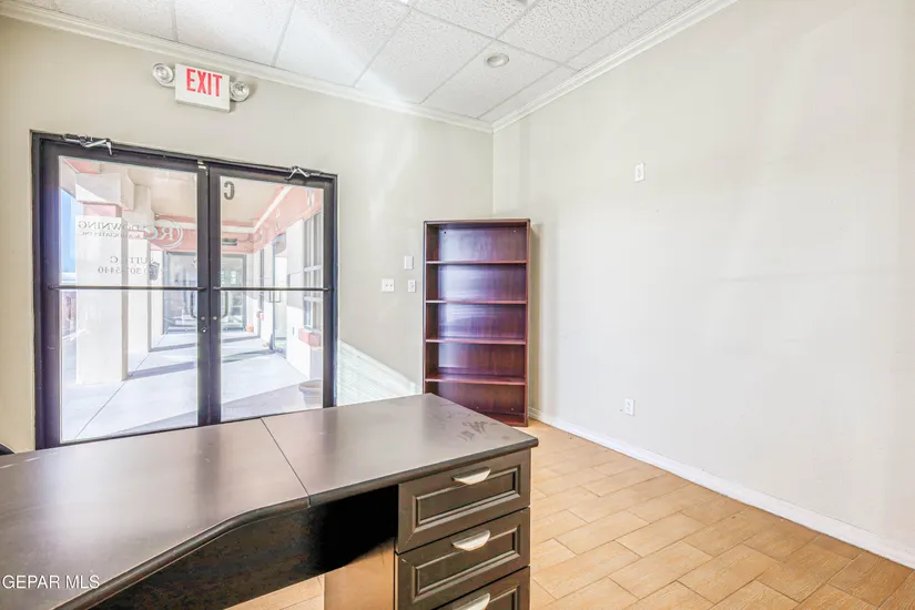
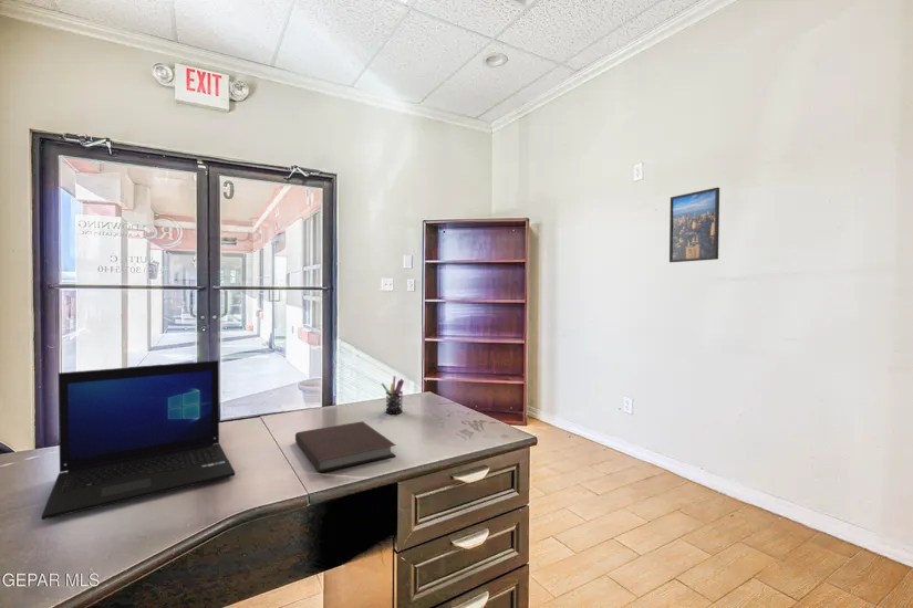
+ pen holder [381,375,405,415]
+ laptop [40,359,237,521]
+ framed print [668,186,720,263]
+ notebook [294,420,397,473]
